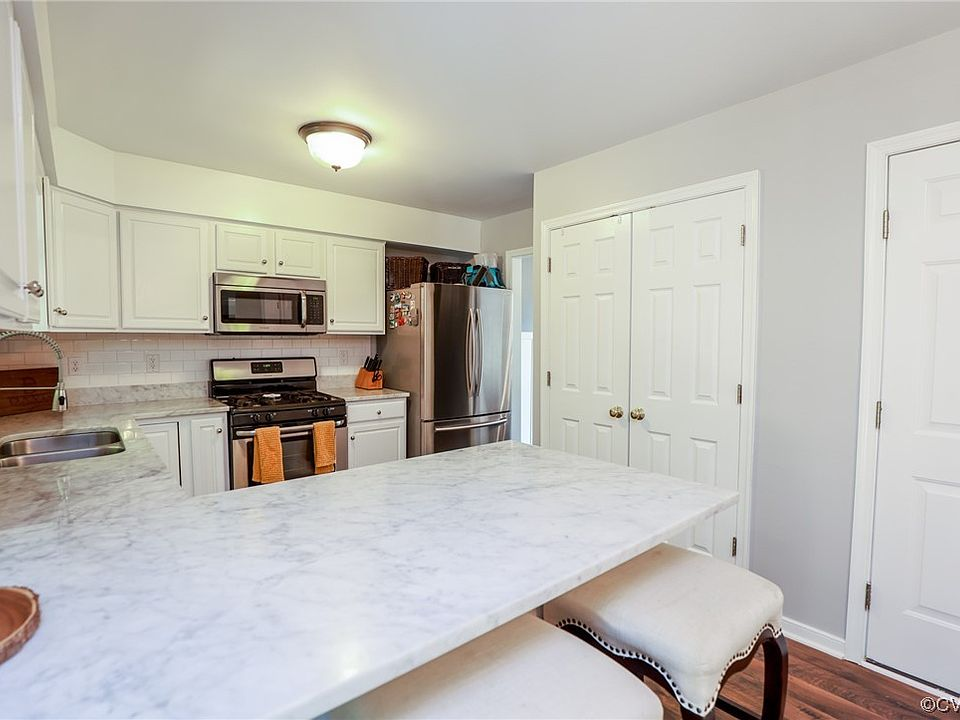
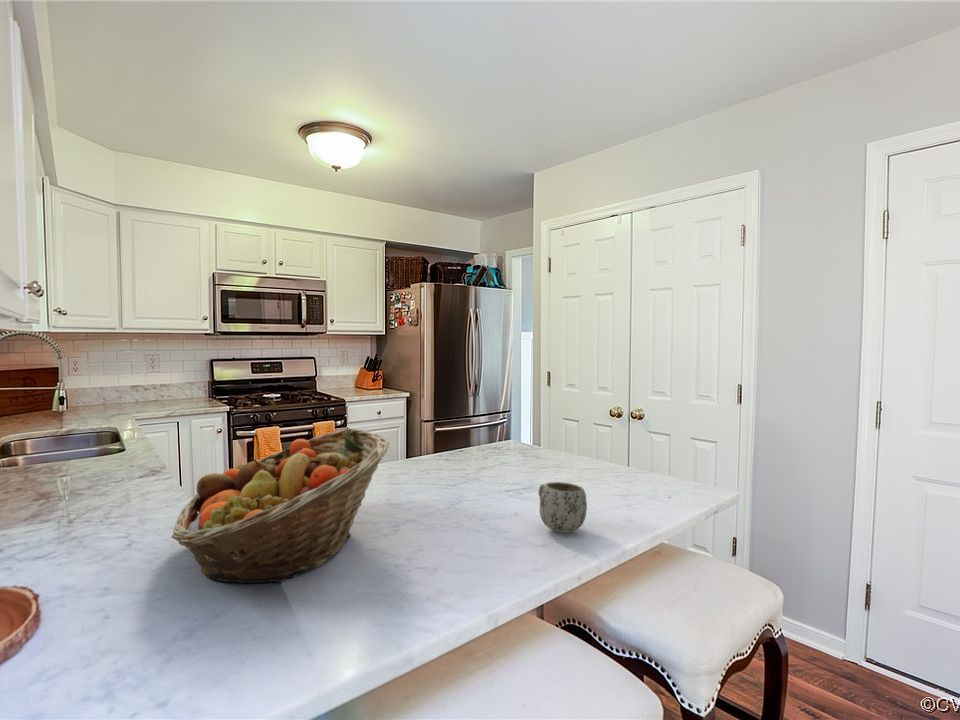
+ fruit basket [170,427,390,584]
+ mug [537,481,588,534]
